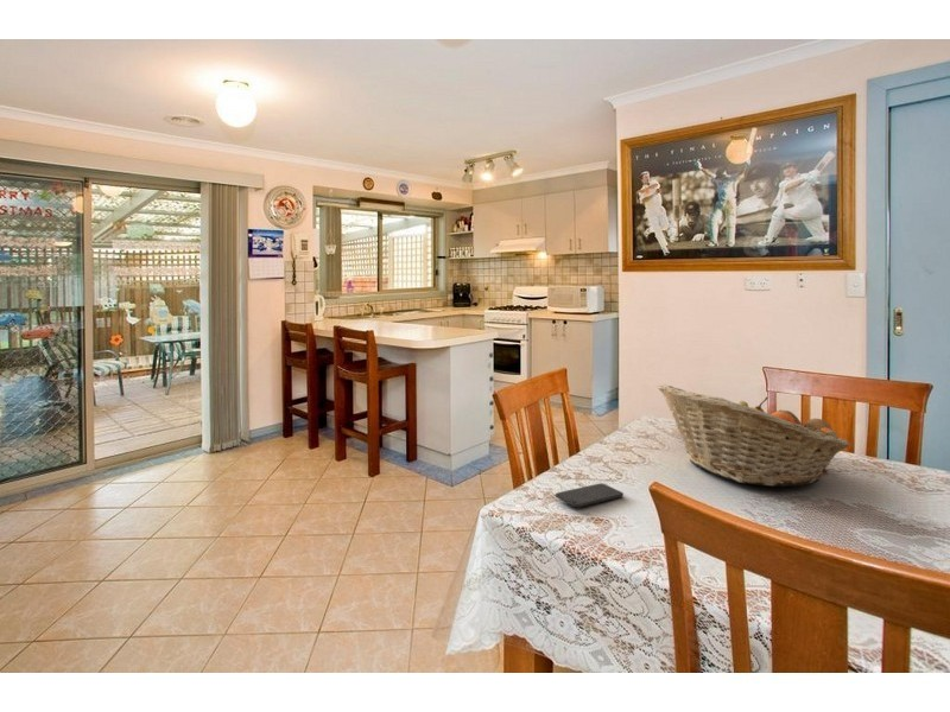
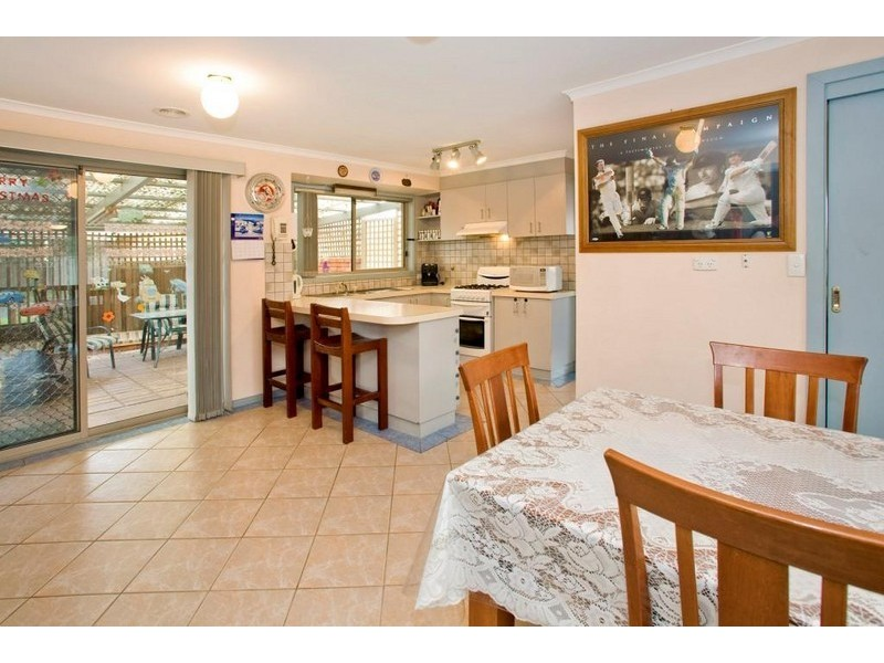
- fruit basket [657,383,849,488]
- smartphone [555,483,625,508]
